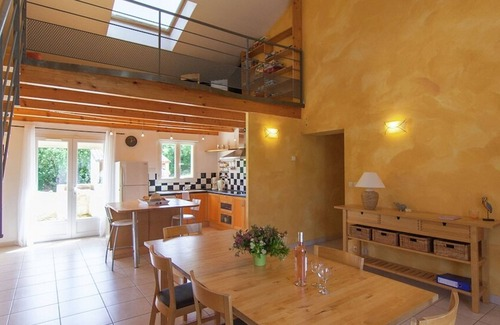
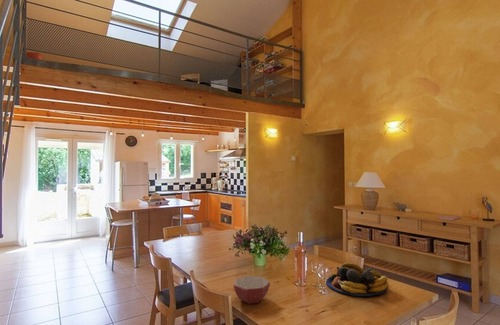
+ fruit bowl [325,262,389,297]
+ bowl [233,275,271,305]
